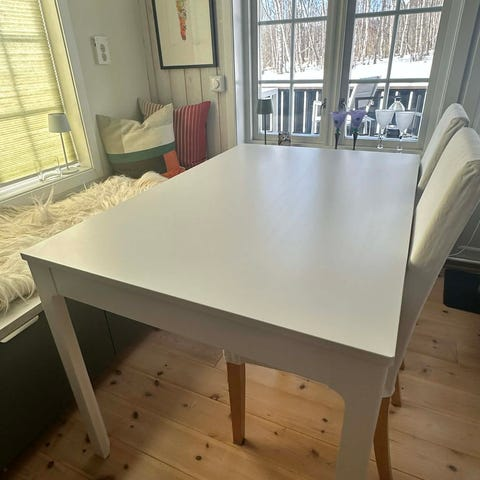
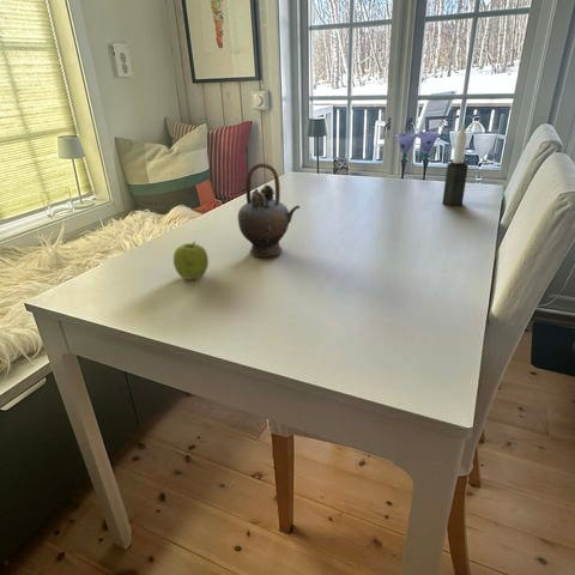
+ teapot [237,162,301,259]
+ candle [442,122,470,207]
+ fruit [172,241,210,282]
